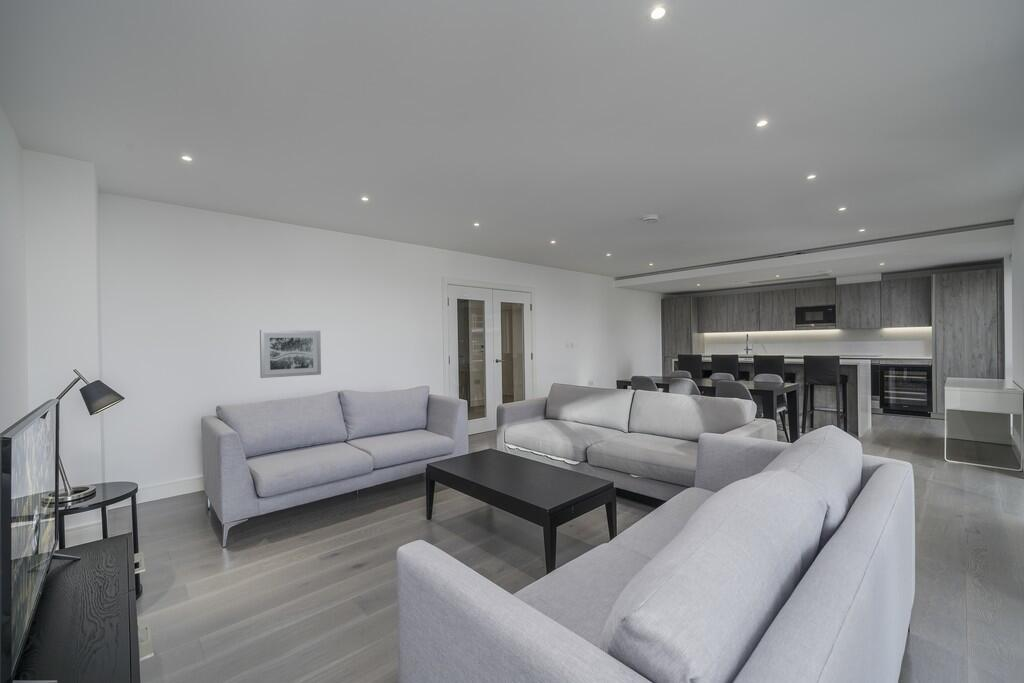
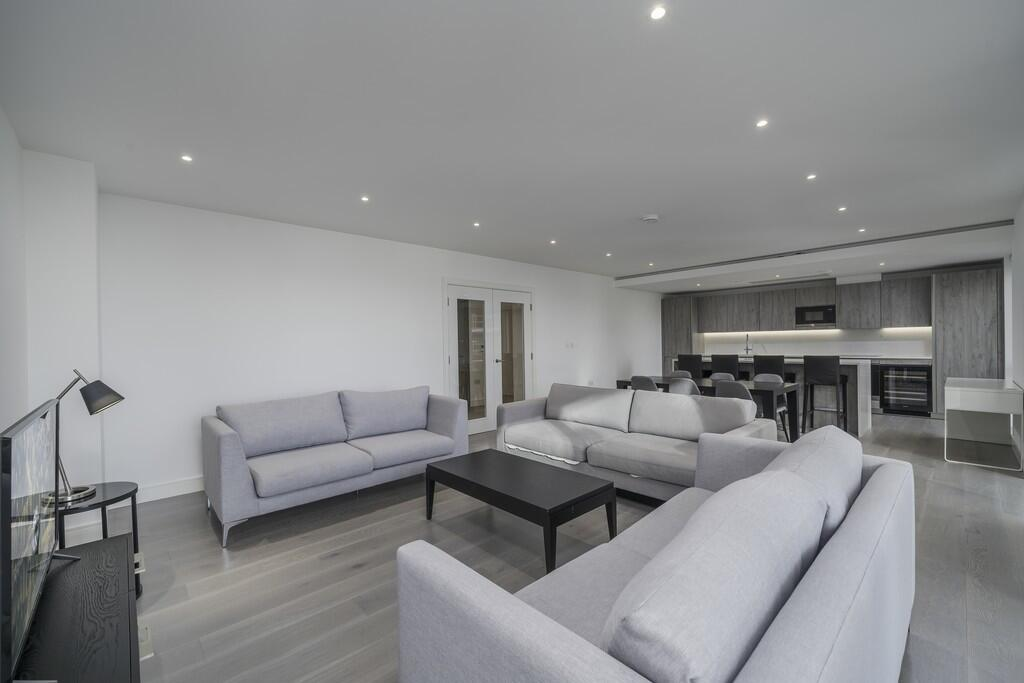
- wall art [259,329,322,379]
